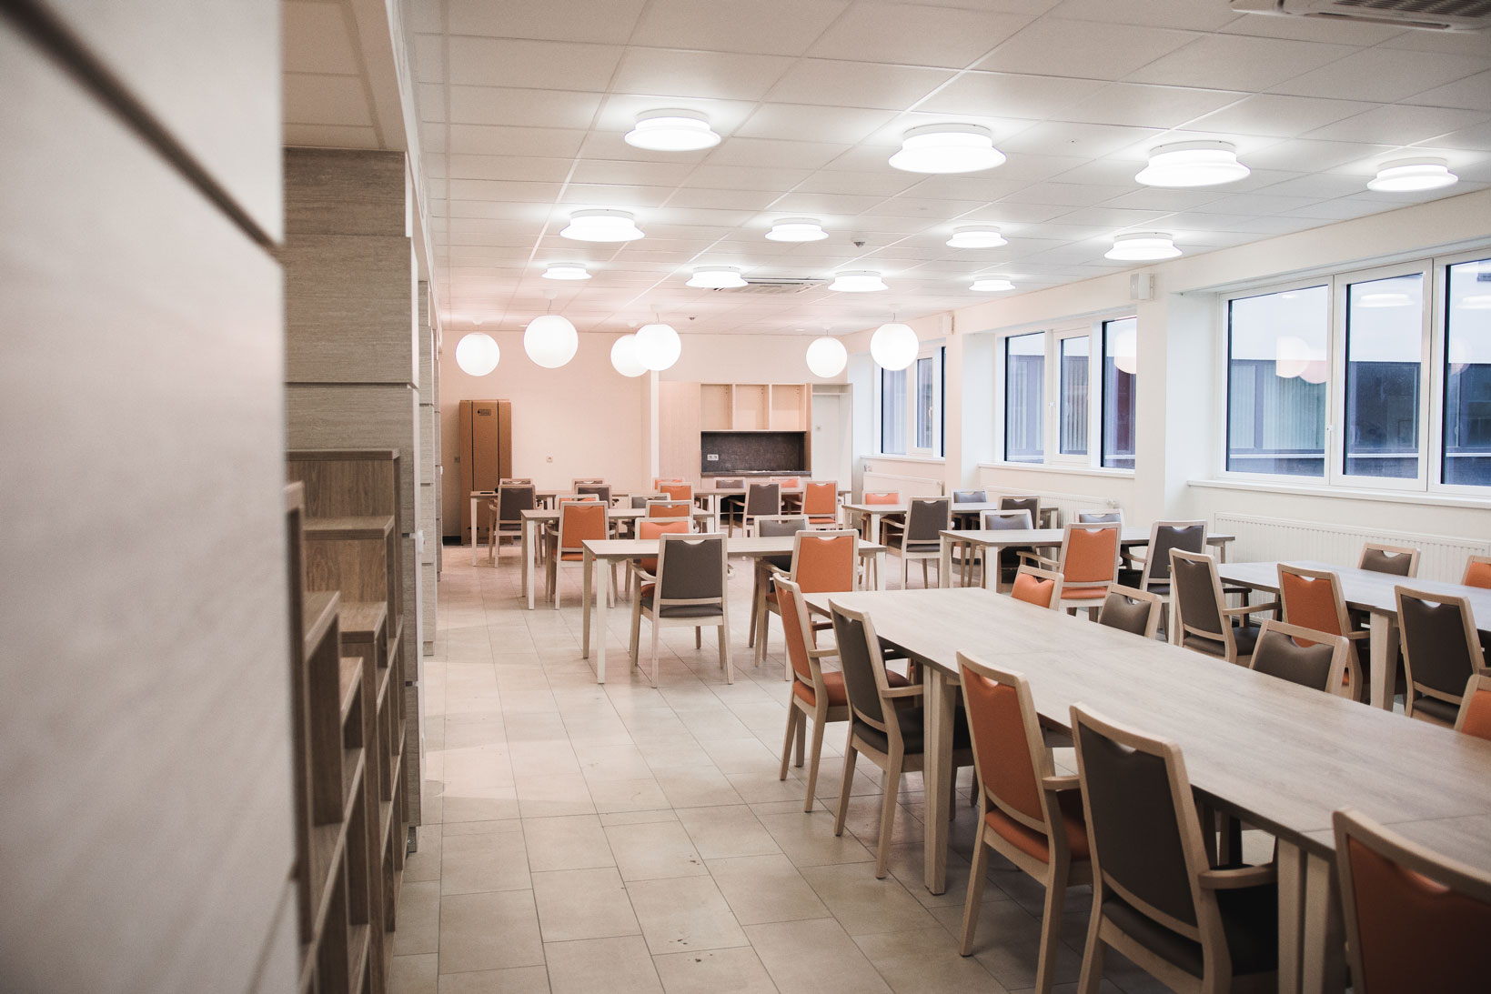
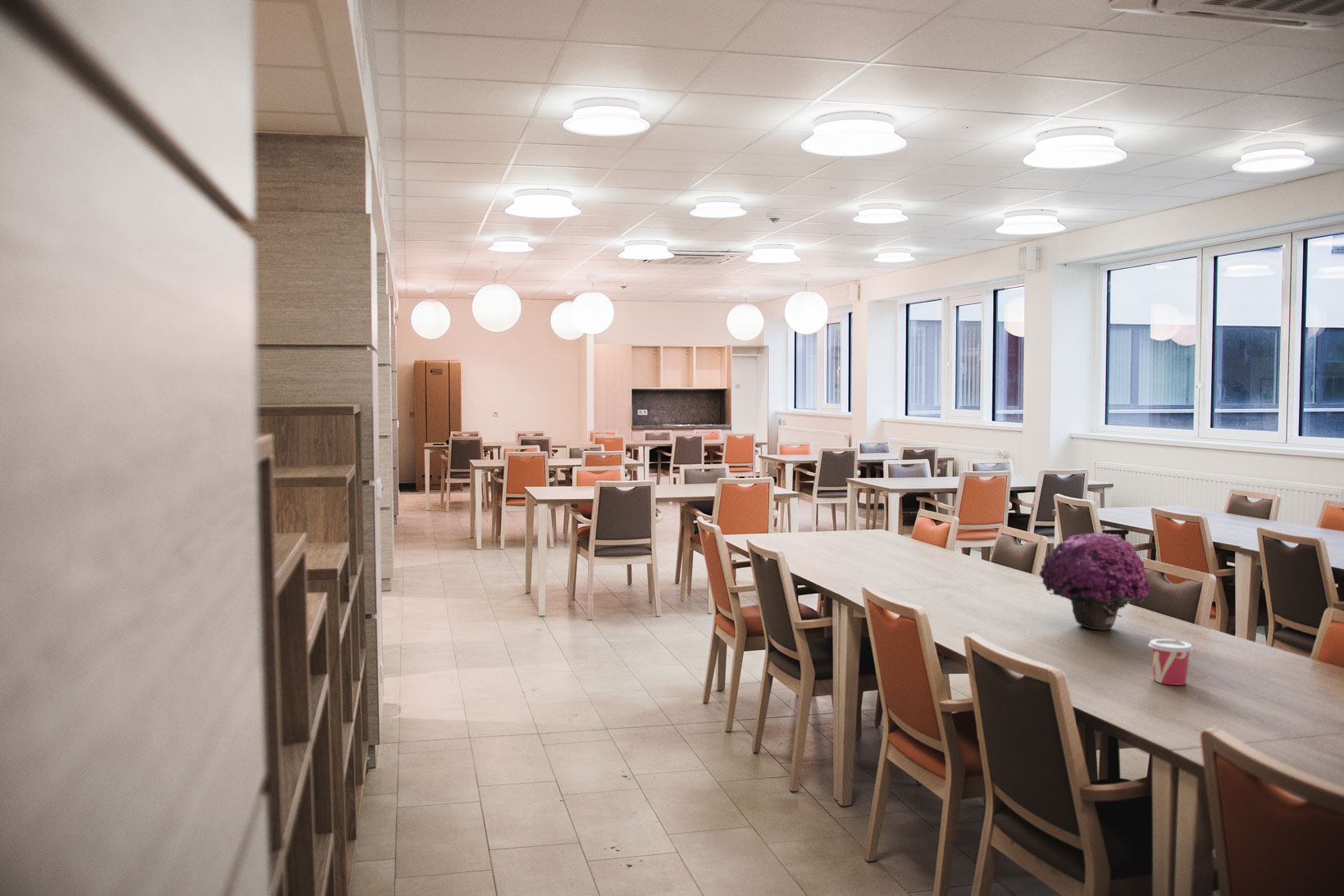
+ flower [1038,531,1152,631]
+ cup [1147,638,1194,686]
